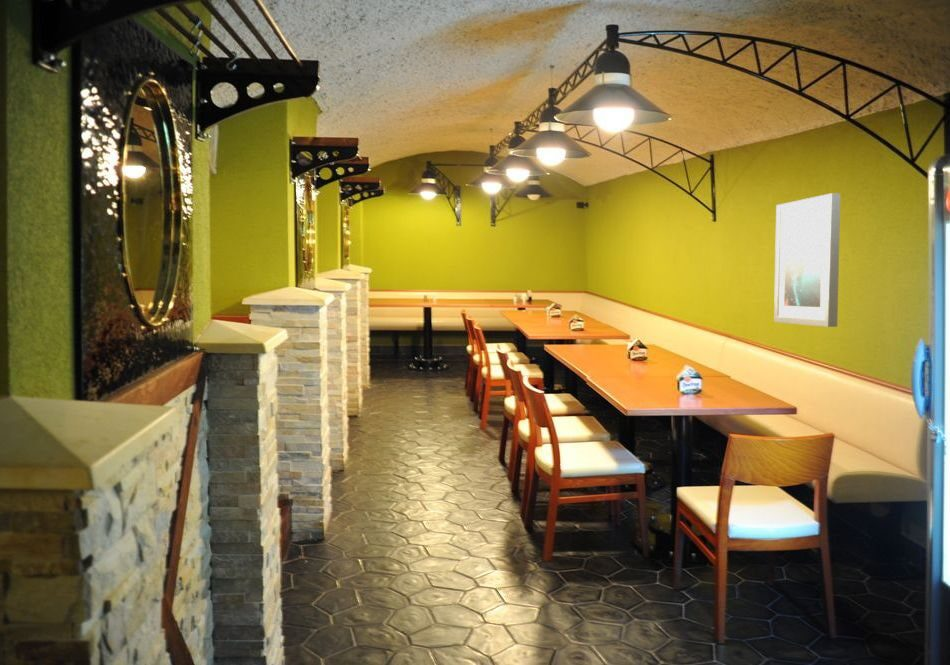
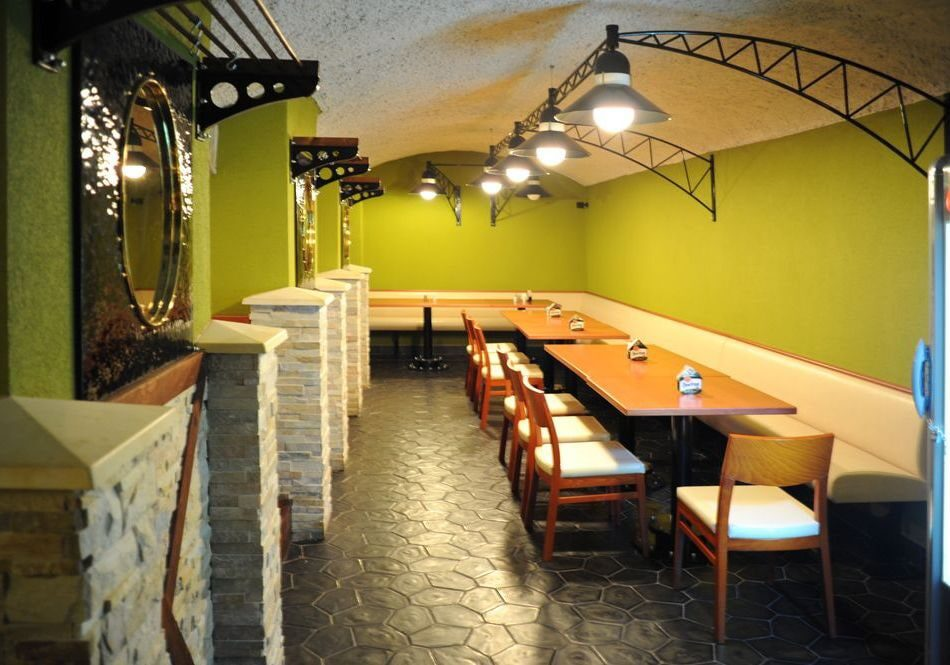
- wall art [773,192,841,328]
